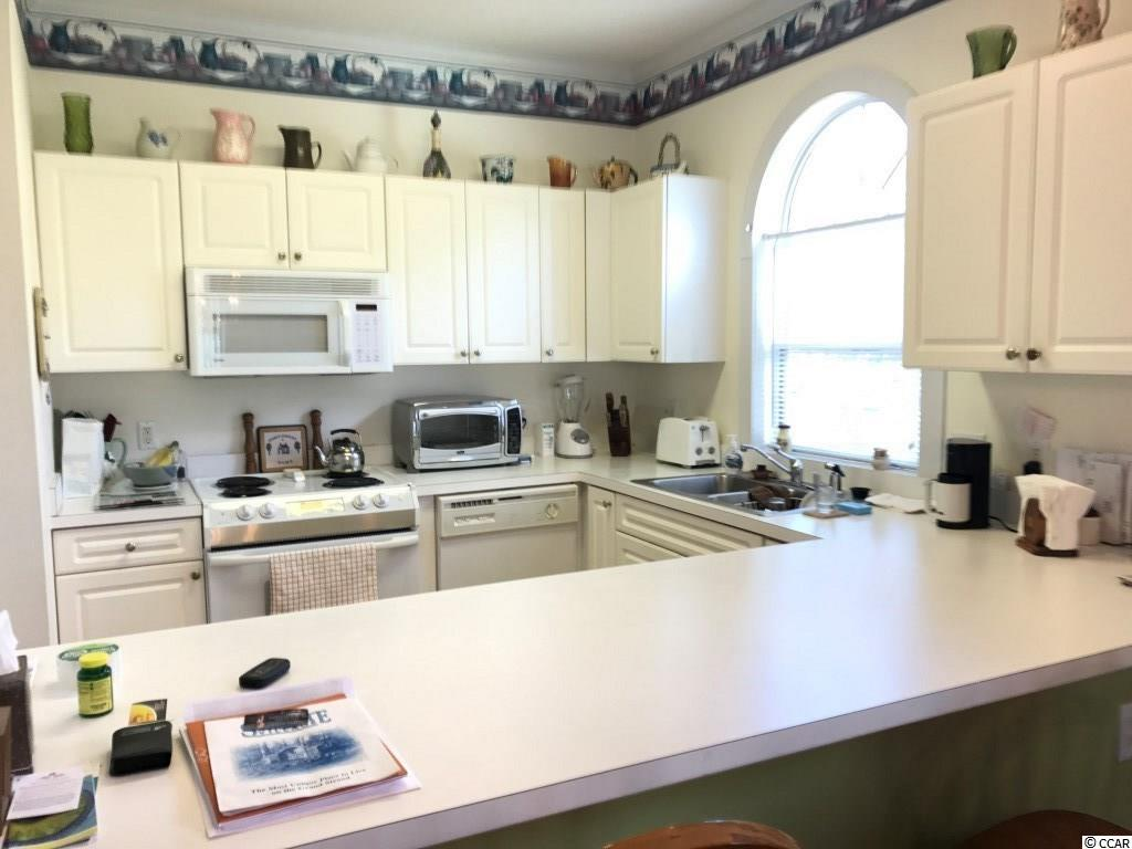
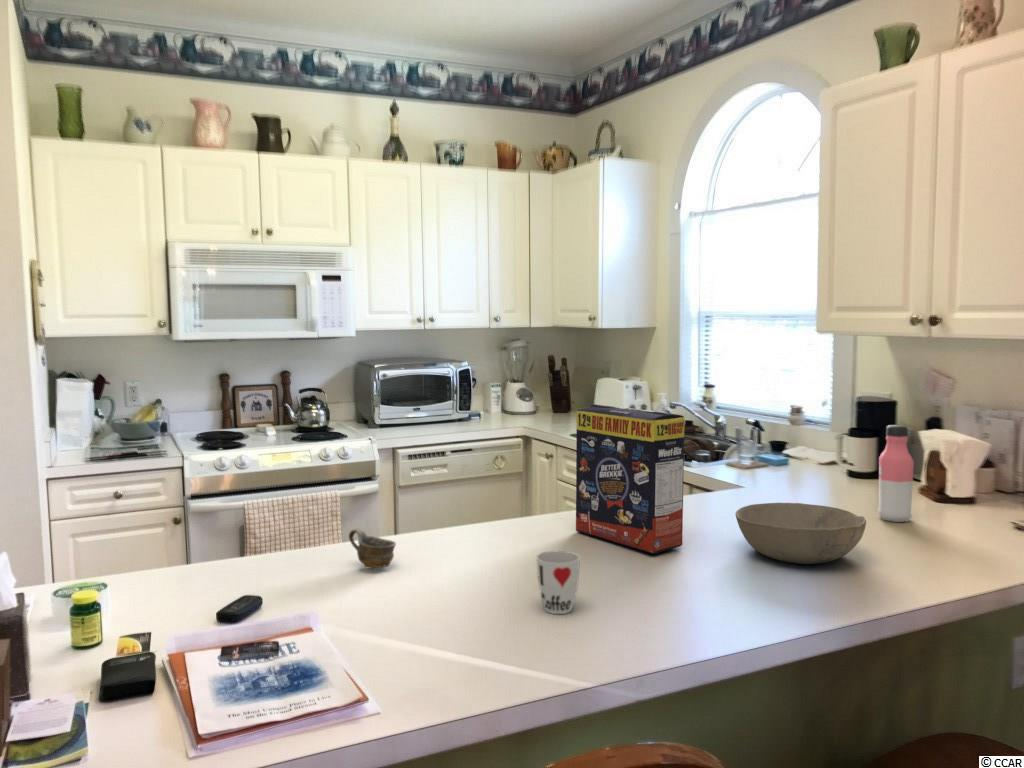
+ water bottle [877,424,915,523]
+ cup [535,550,581,615]
+ cereal box [575,403,686,555]
+ cup [348,527,397,570]
+ bowl [735,502,867,565]
